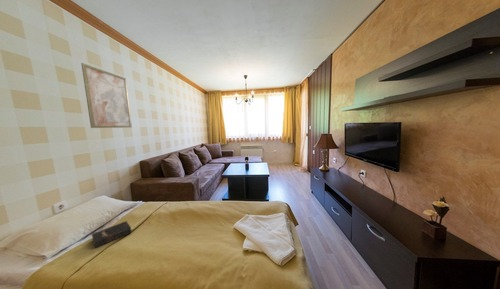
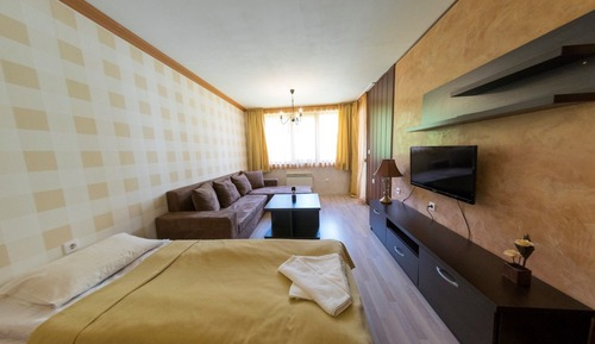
- hardback book [91,220,133,249]
- wall art [80,62,133,129]
